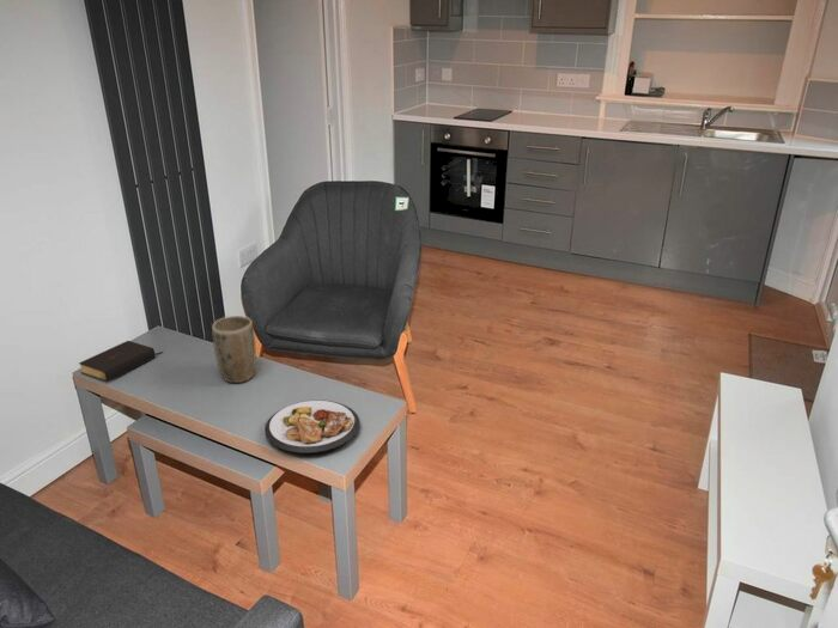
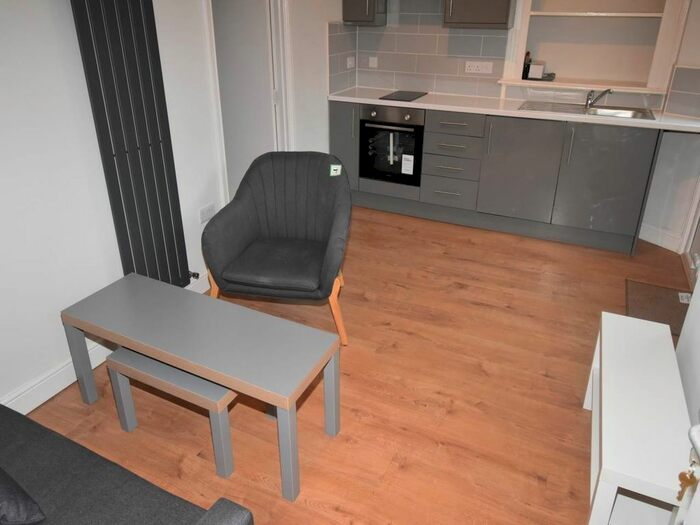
- plate [263,398,360,455]
- bible [78,340,164,383]
- plant pot [211,315,257,384]
